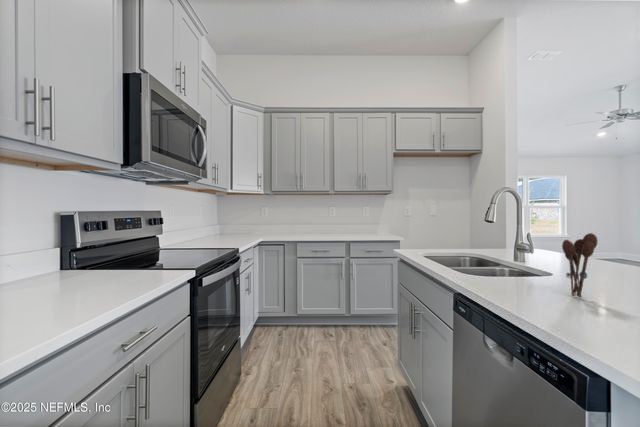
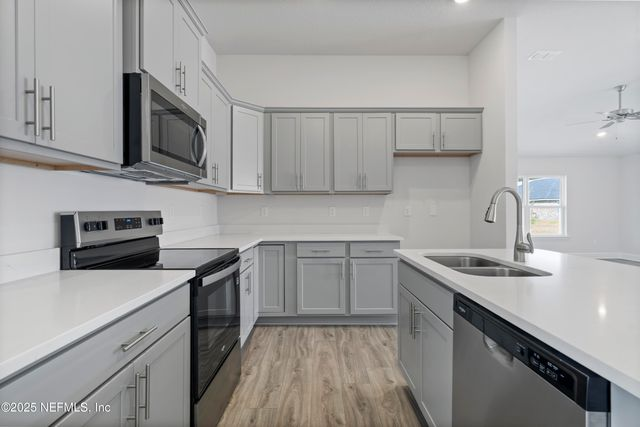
- utensil holder [561,232,599,298]
